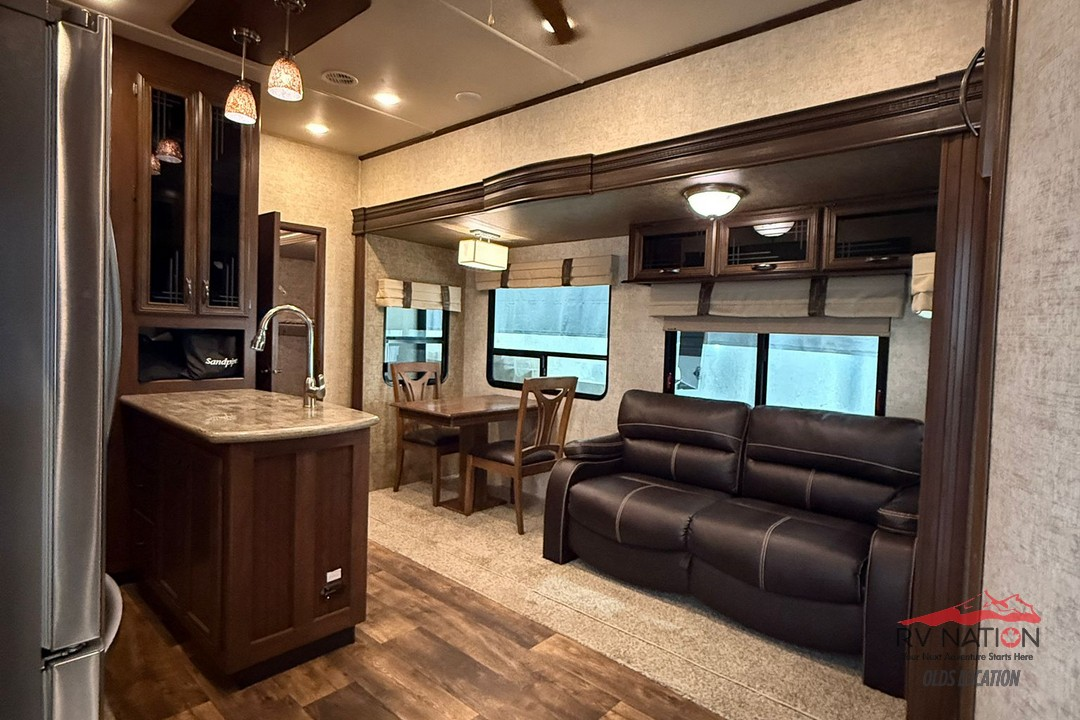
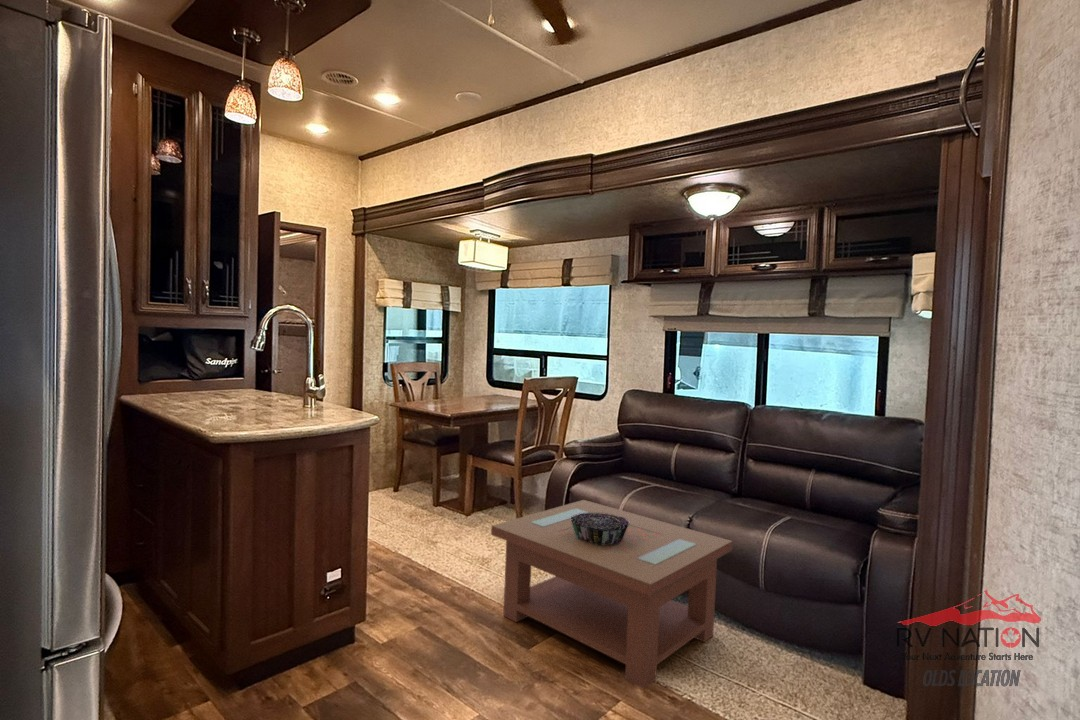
+ coffee table [490,499,734,690]
+ decorative bowl [570,513,630,546]
